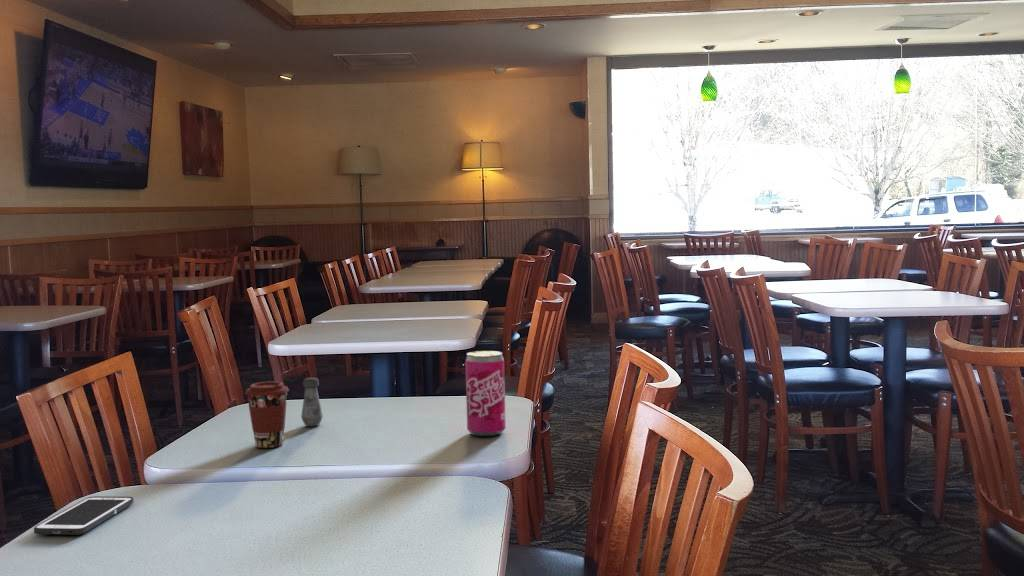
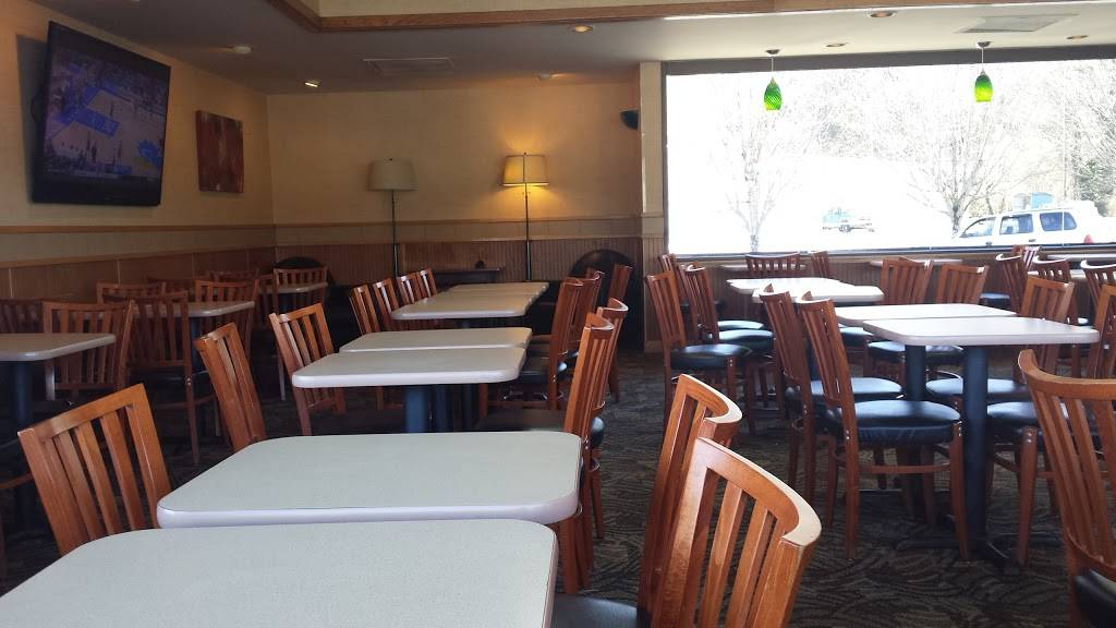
- salt shaker [300,377,324,427]
- coffee cup [244,381,290,449]
- beverage can [464,350,507,437]
- cell phone [33,495,134,536]
